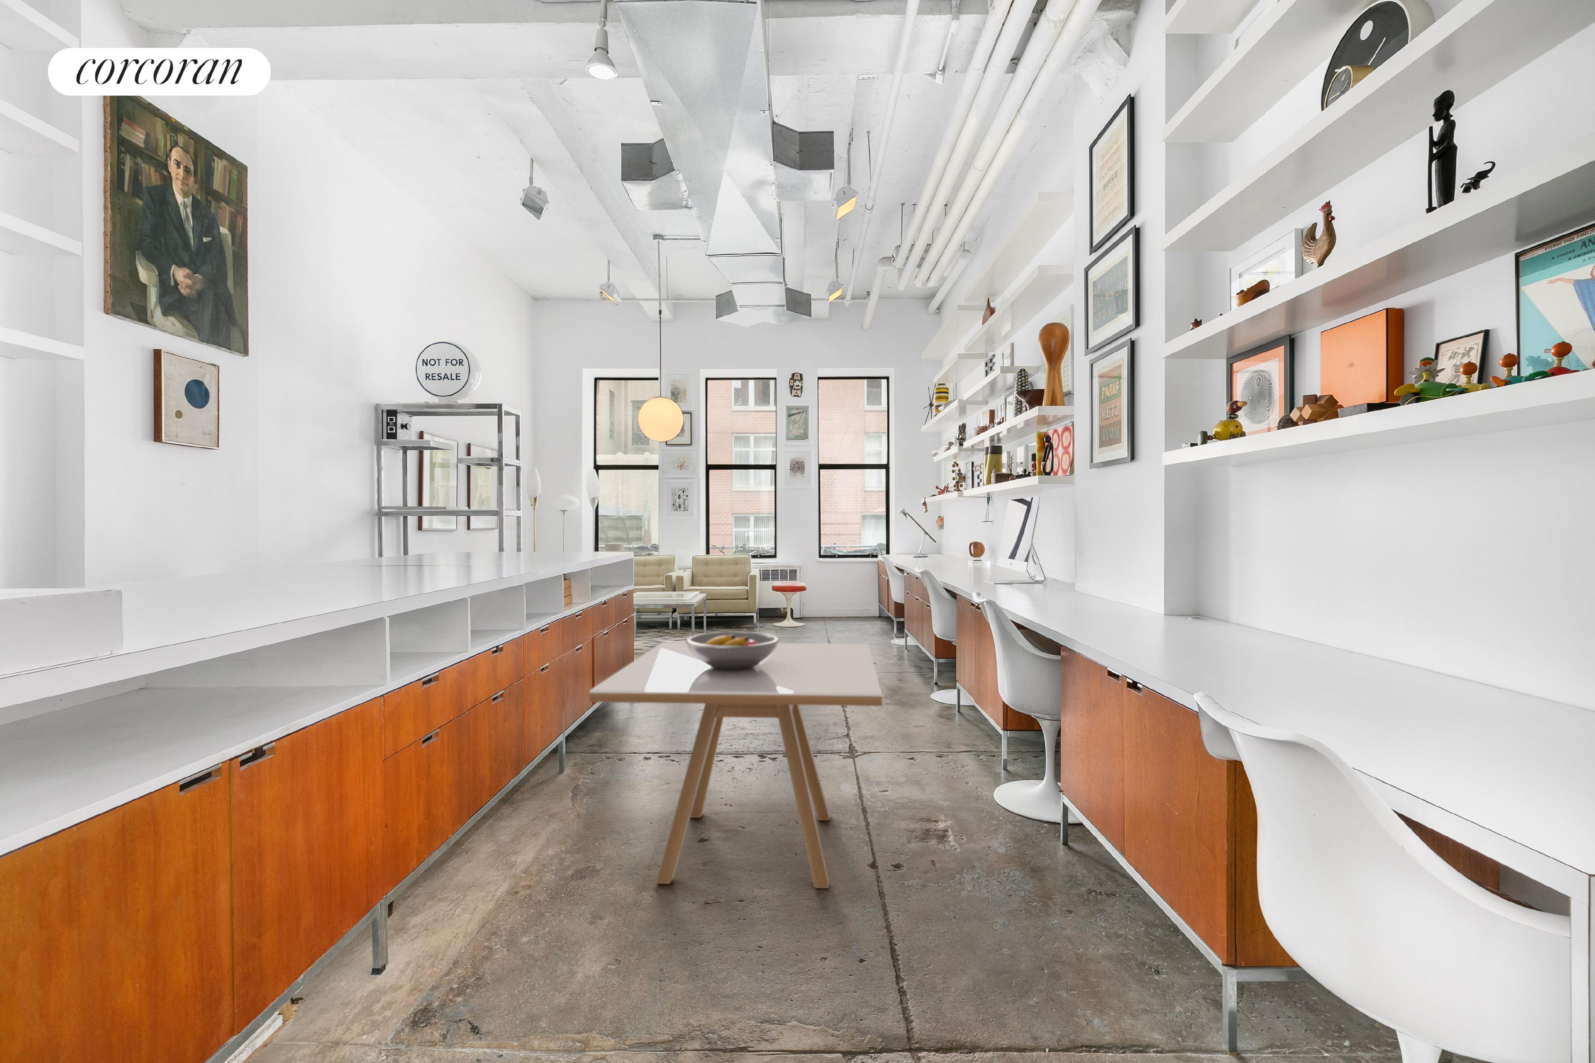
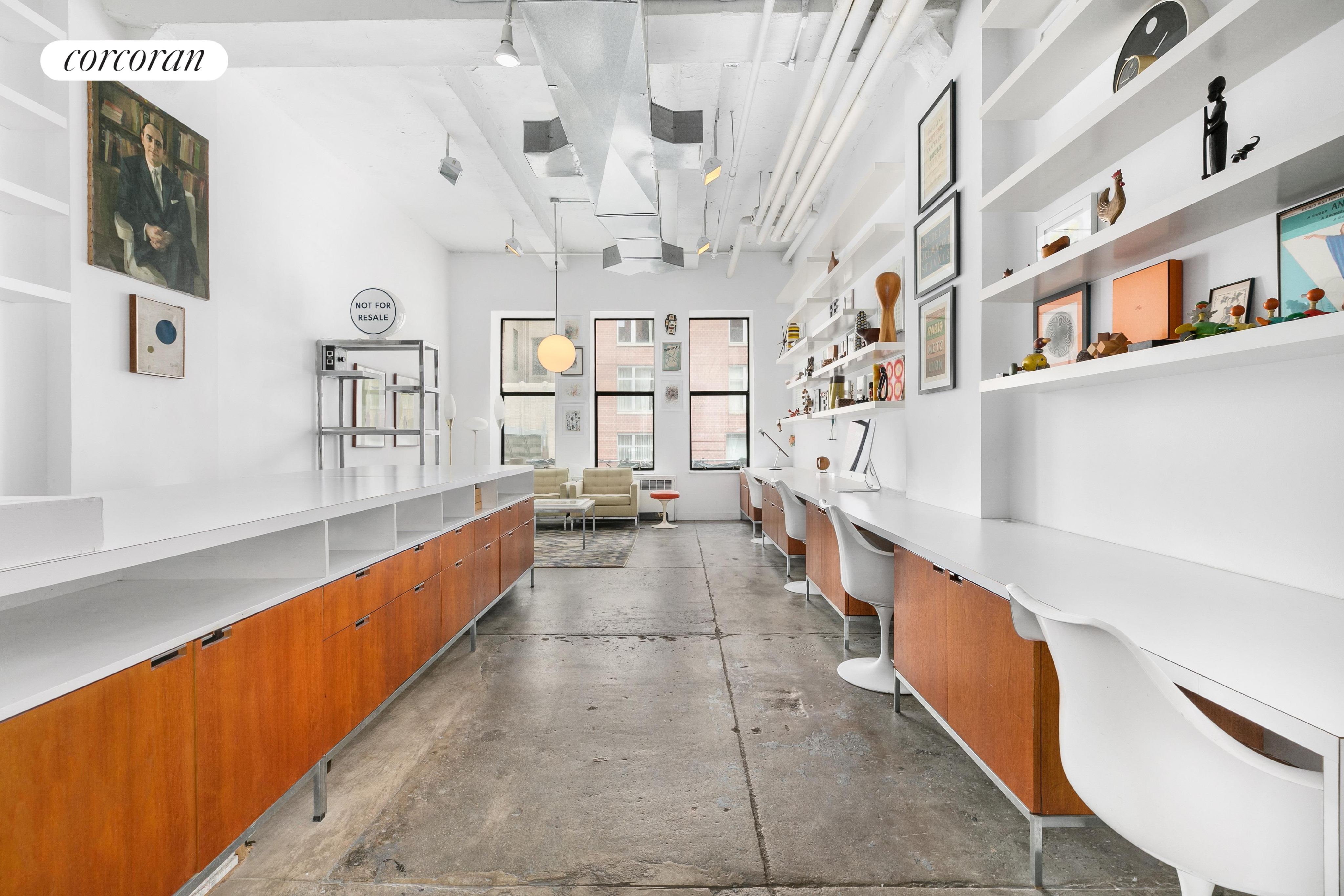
- dining table [589,642,883,889]
- fruit bowl [686,631,780,669]
